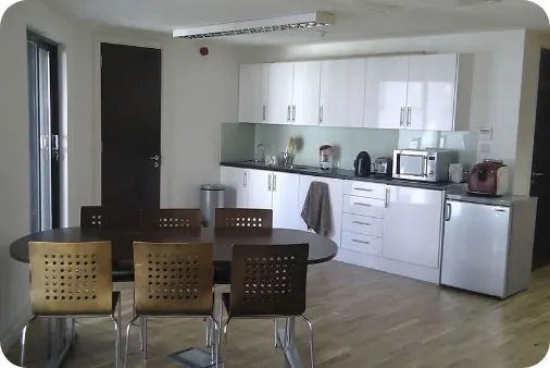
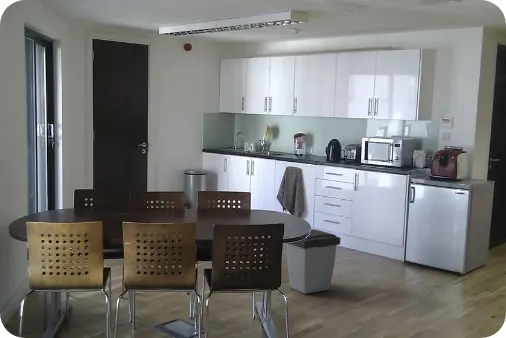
+ trash can [286,228,341,295]
